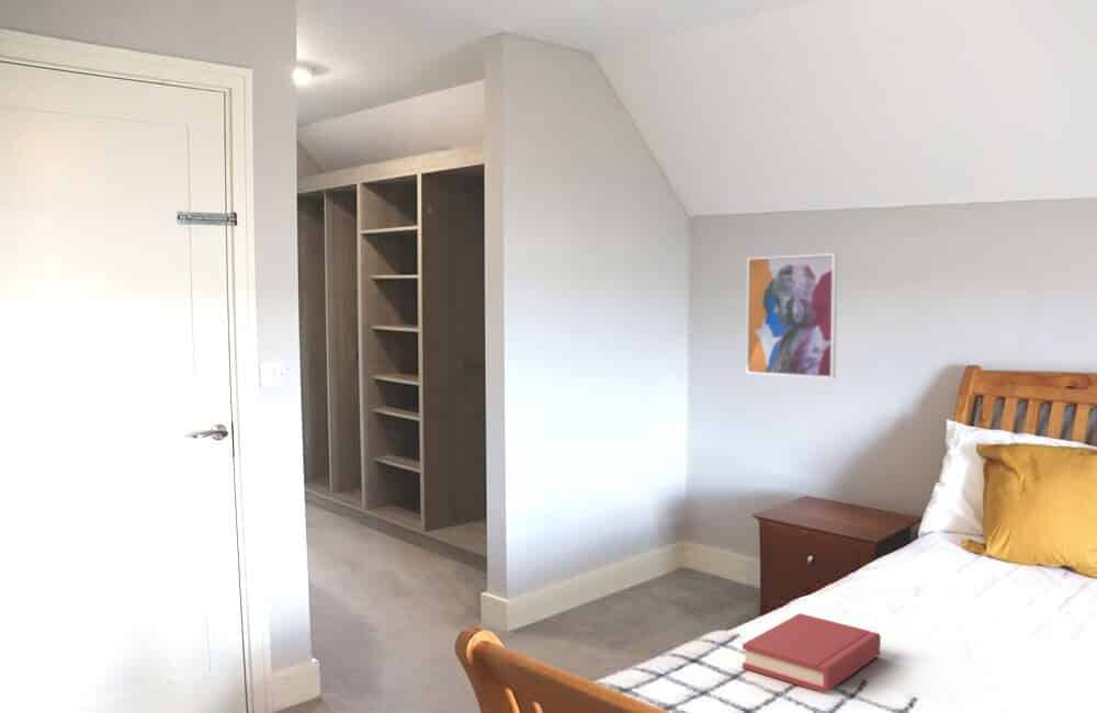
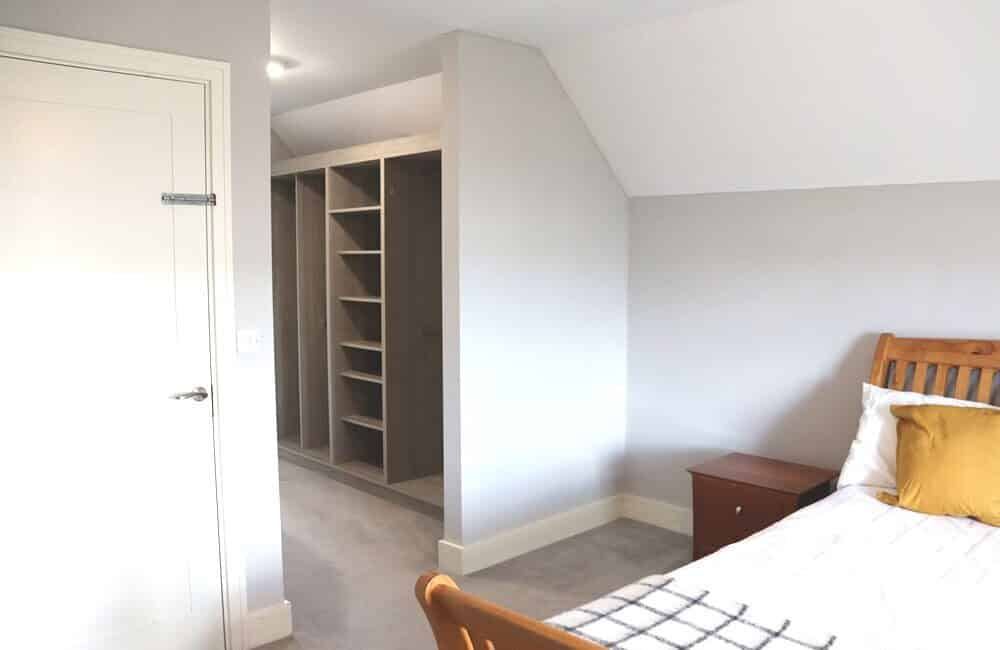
- wall art [745,252,838,380]
- hardback book [742,612,882,694]
